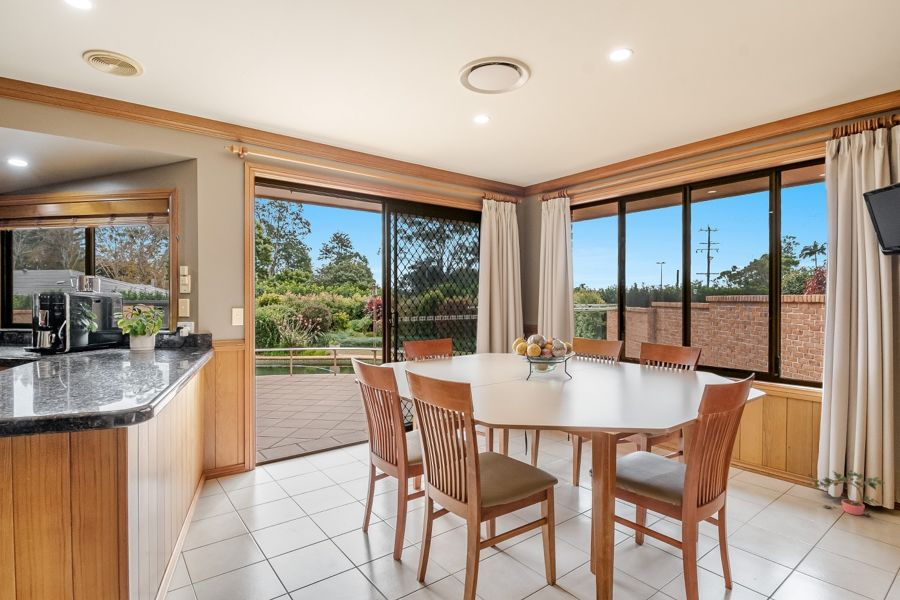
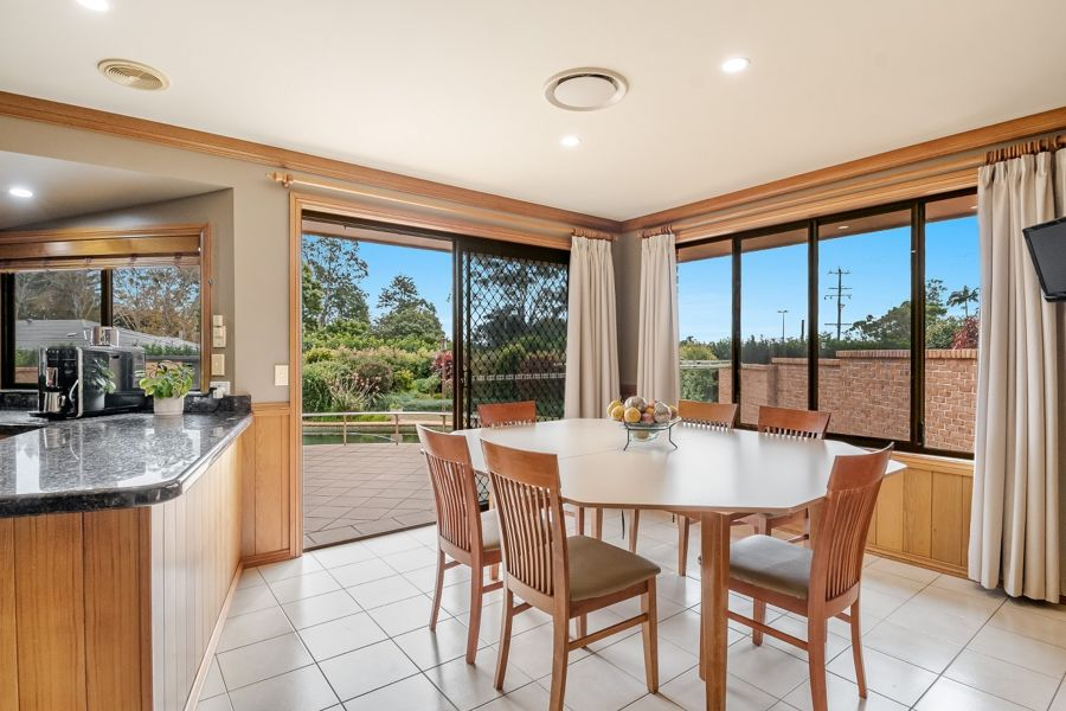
- potted plant [806,469,885,518]
